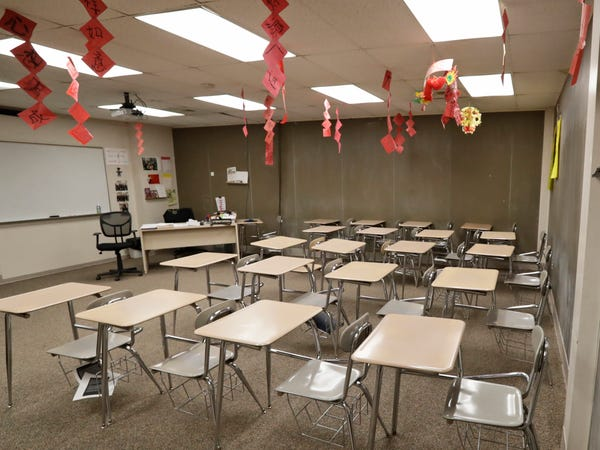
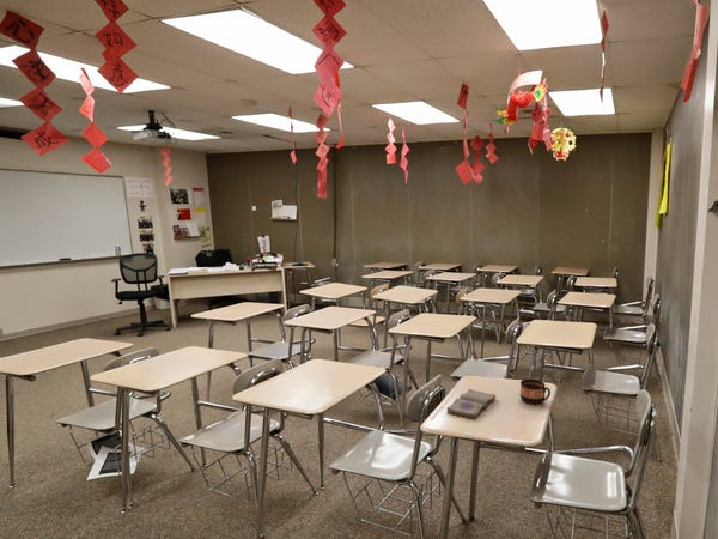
+ cup [519,378,552,406]
+ diary [445,388,497,420]
